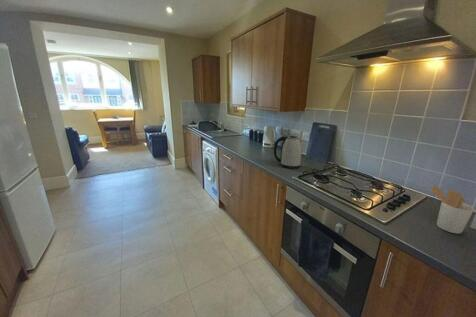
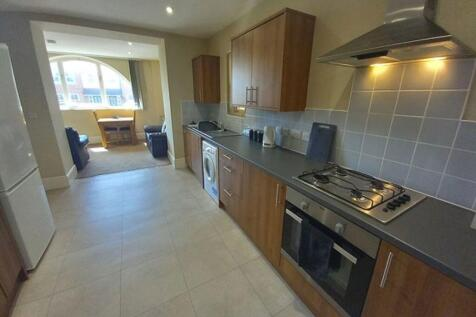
- kettle [273,135,304,170]
- utensil holder [429,185,475,235]
